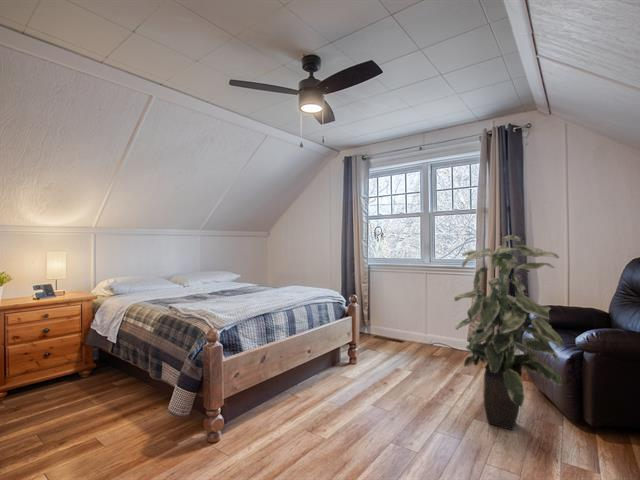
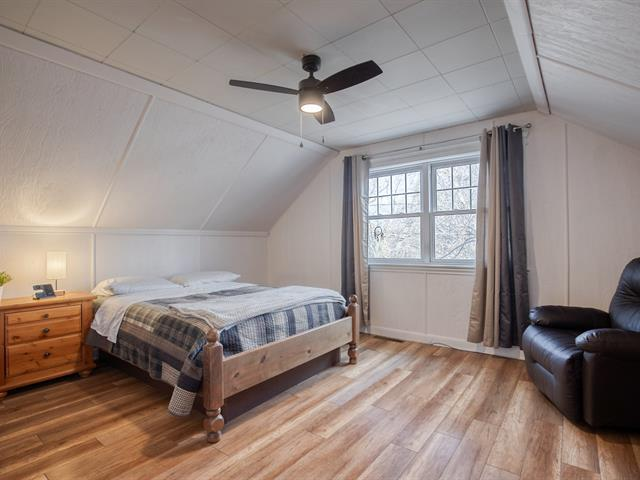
- indoor plant [453,235,564,431]
